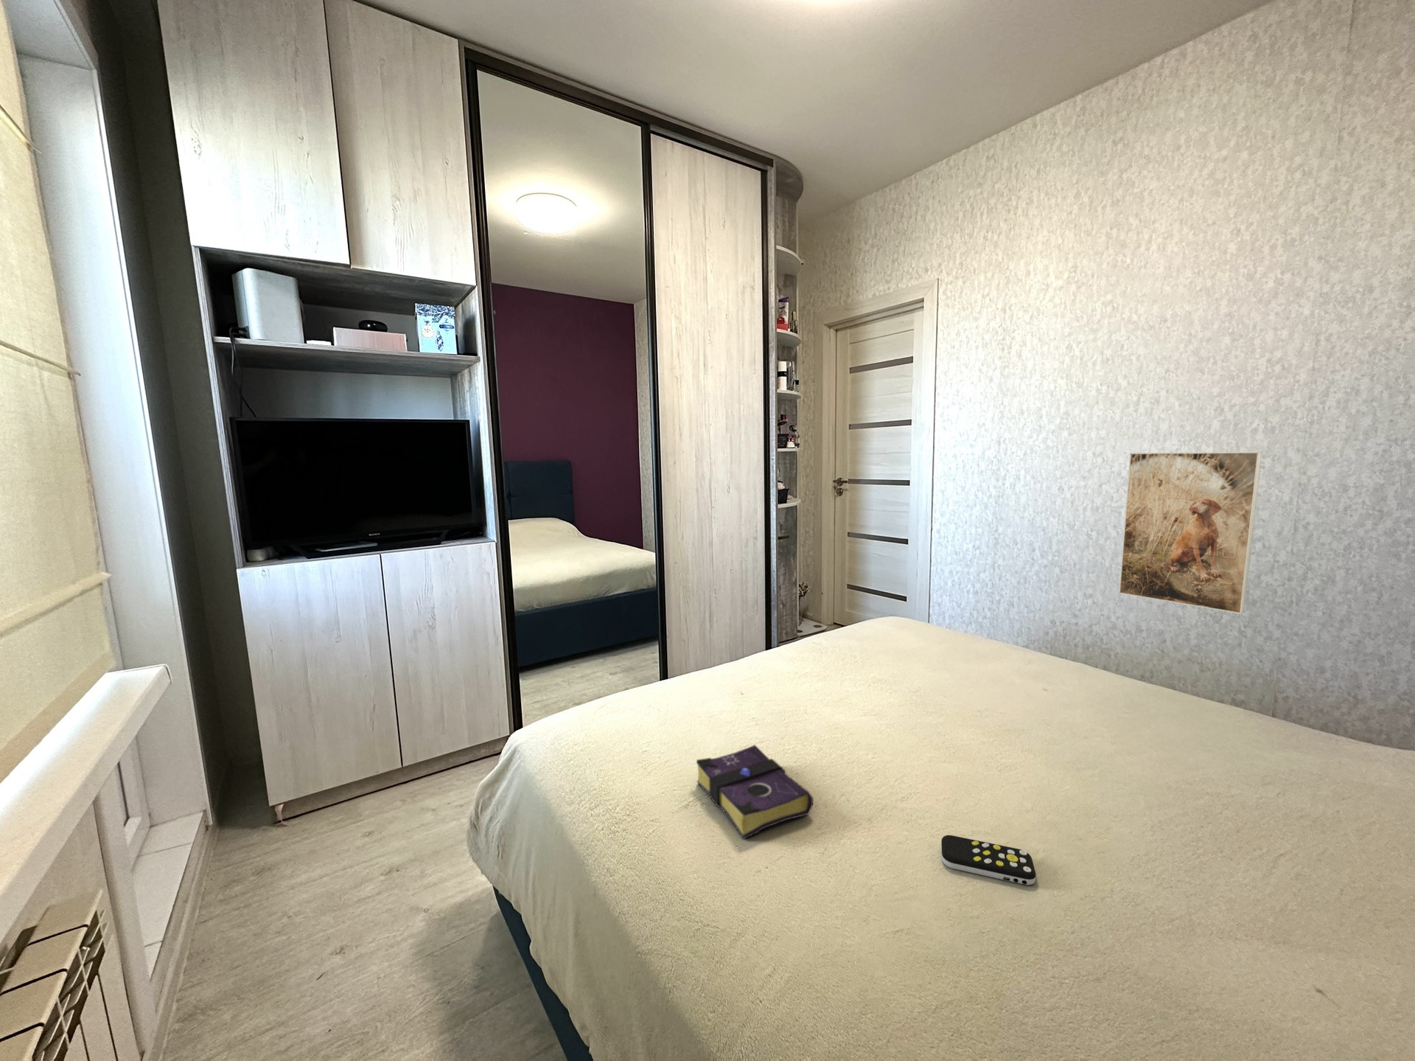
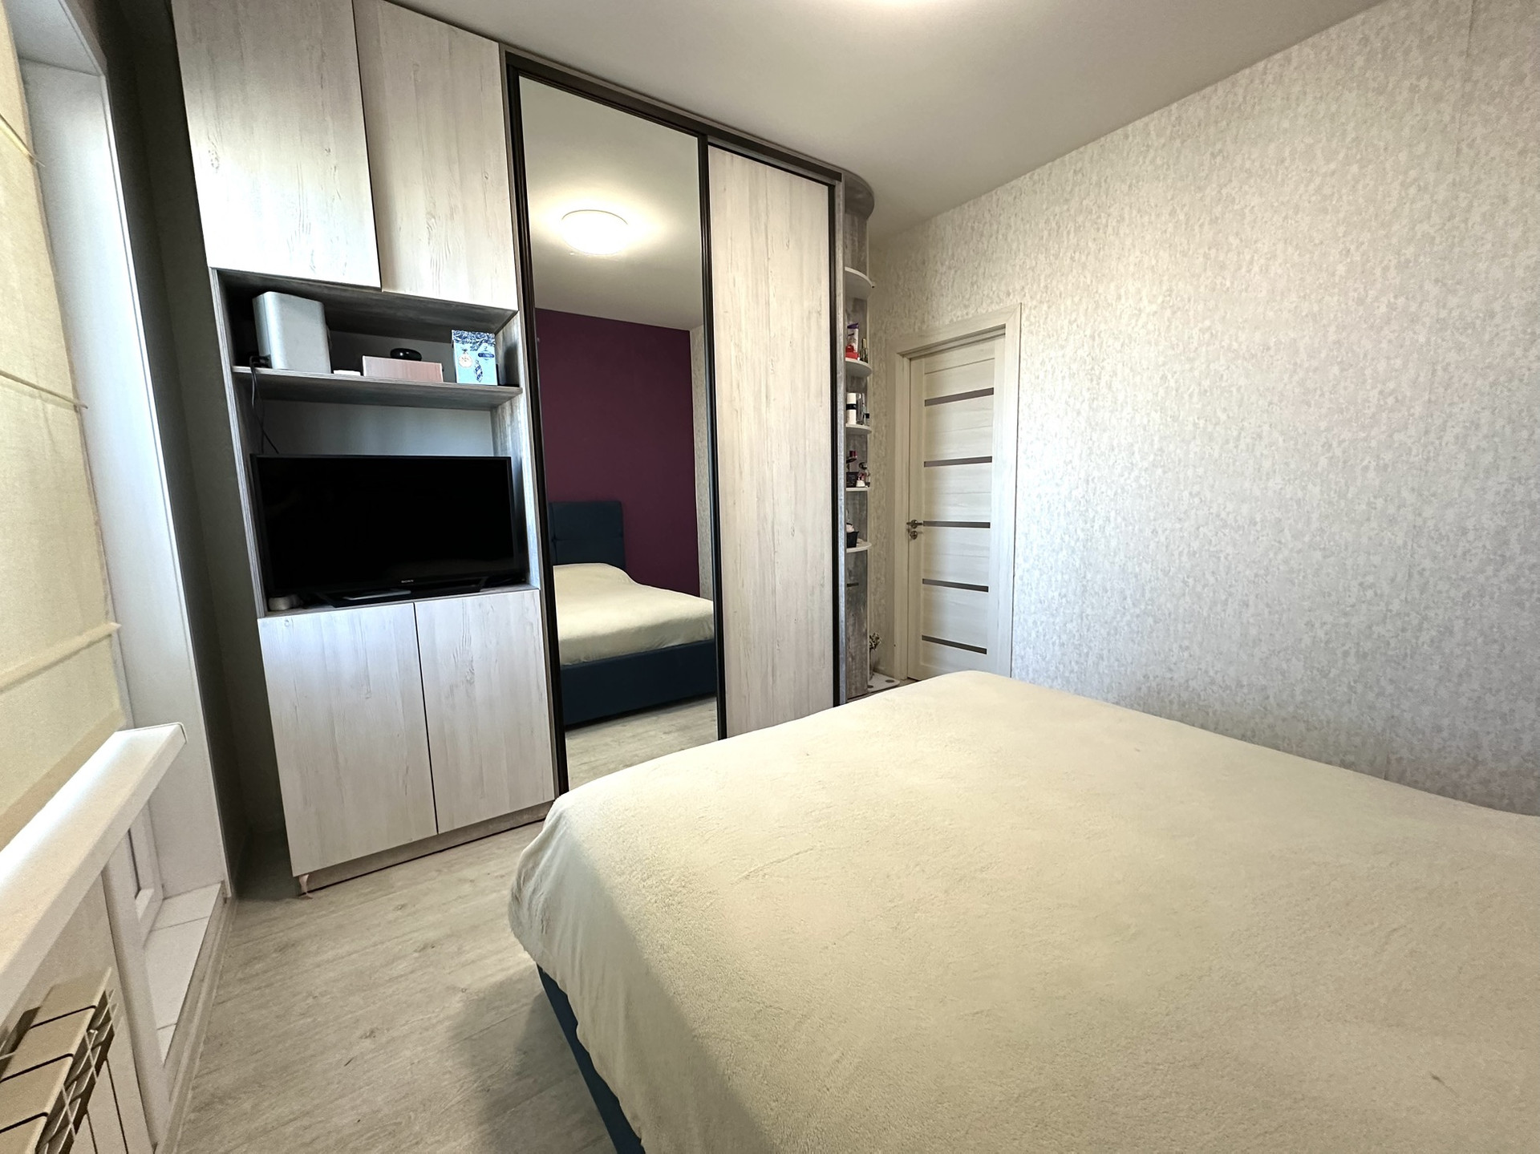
- book [695,744,813,840]
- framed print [1118,451,1262,615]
- remote control [940,835,1036,886]
